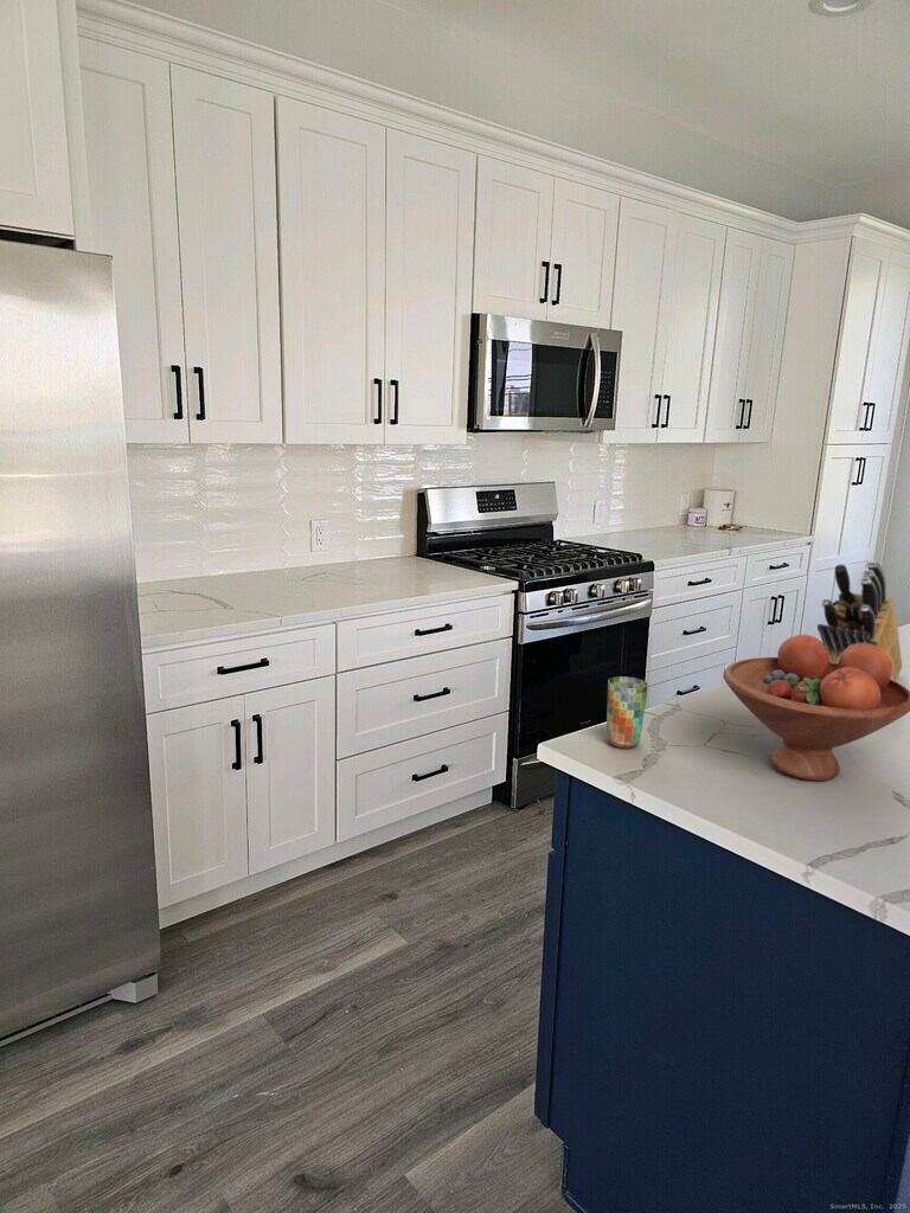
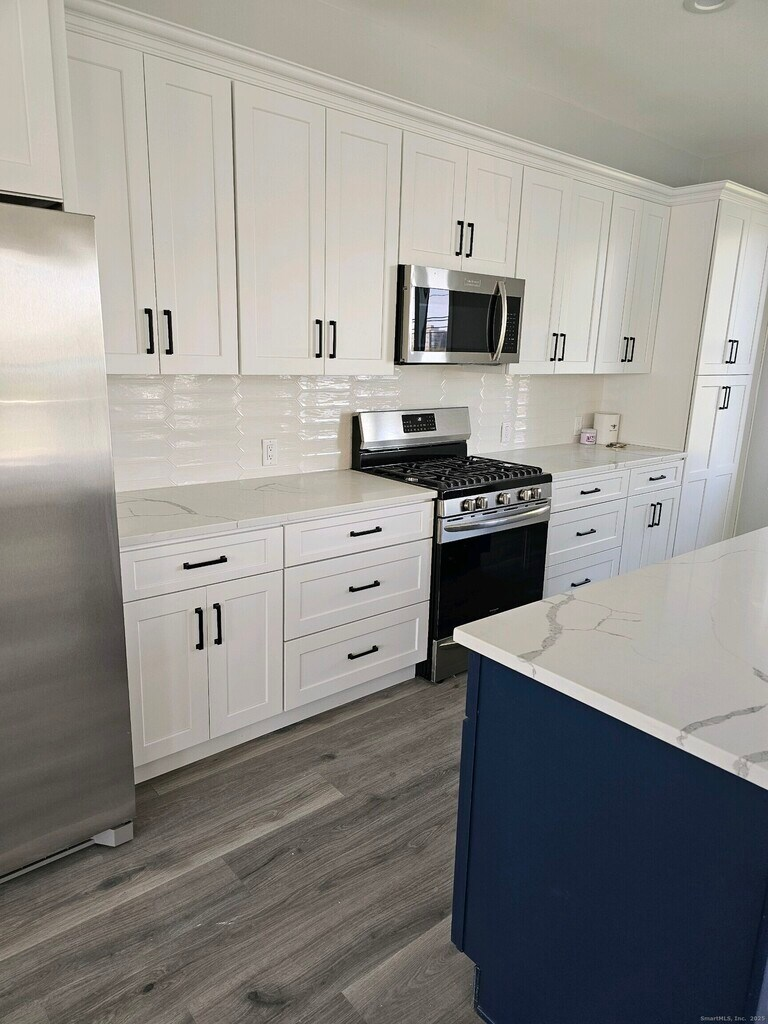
- knife block [816,560,903,681]
- fruit bowl [722,634,910,782]
- cup [605,675,649,750]
